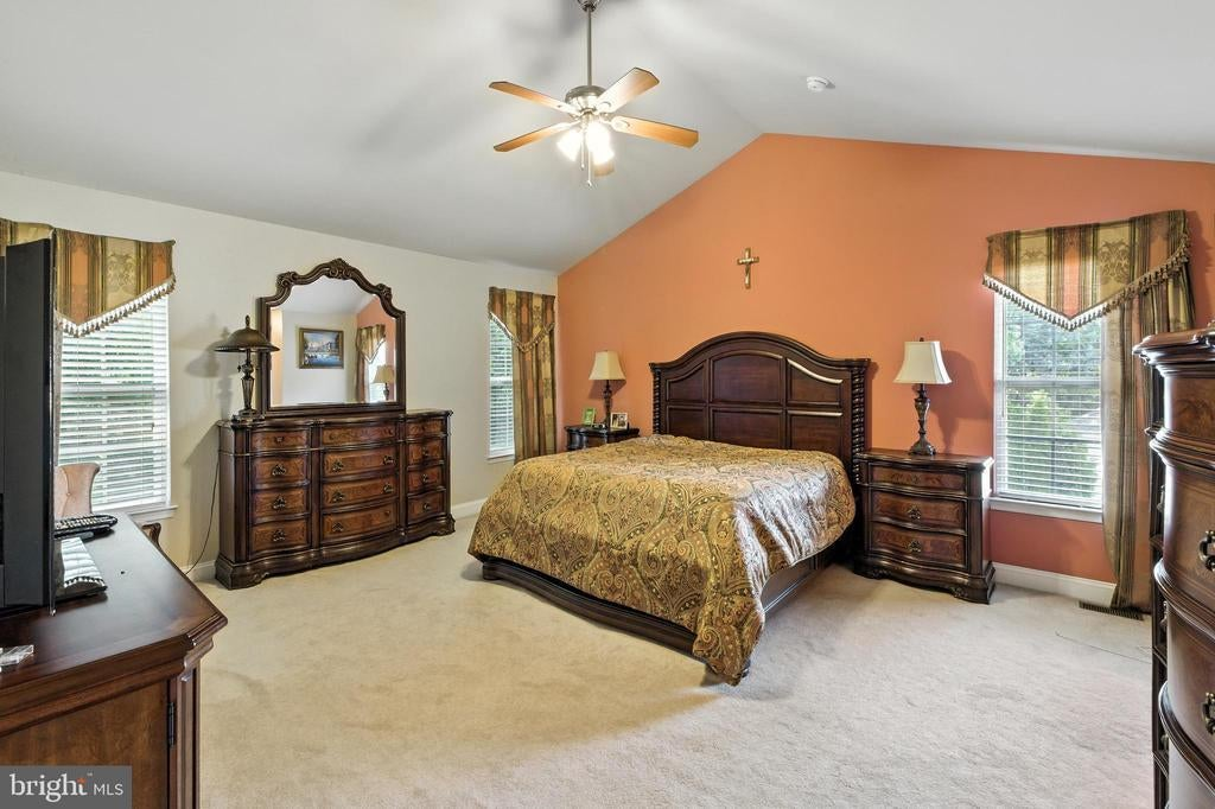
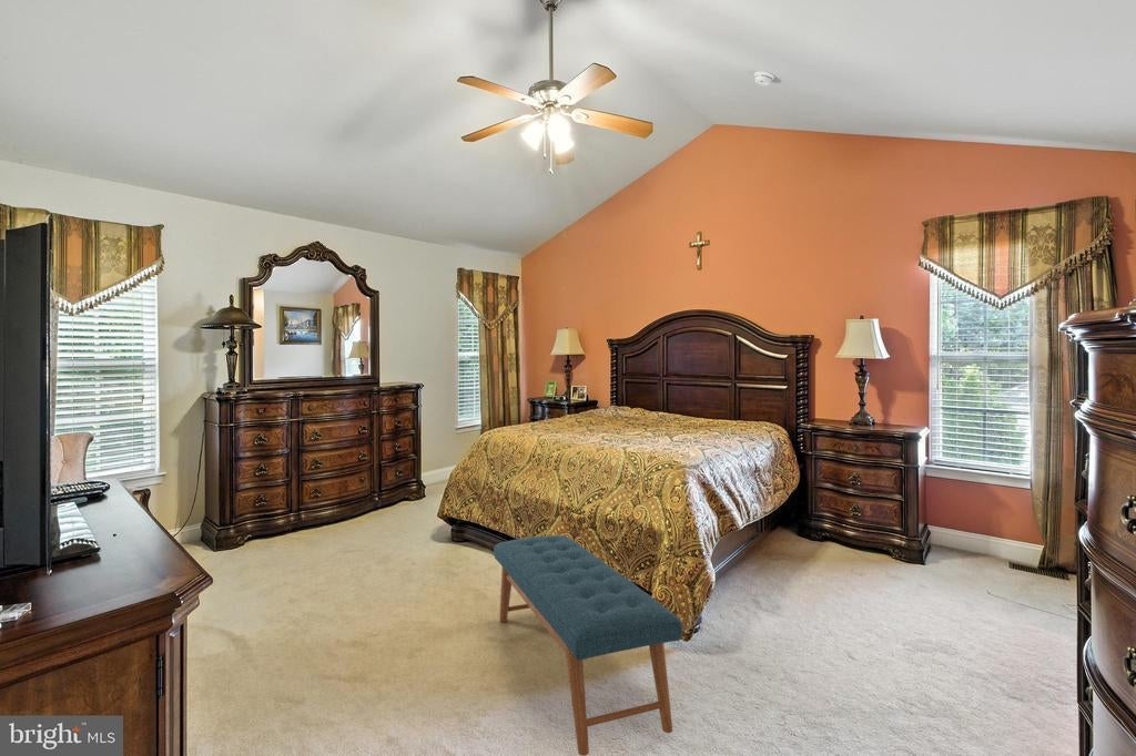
+ bench [493,534,683,756]
